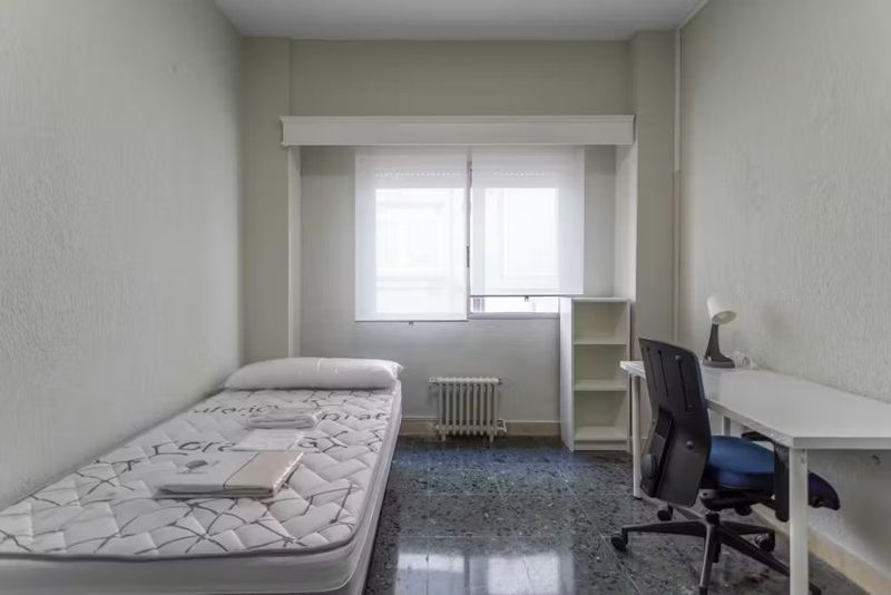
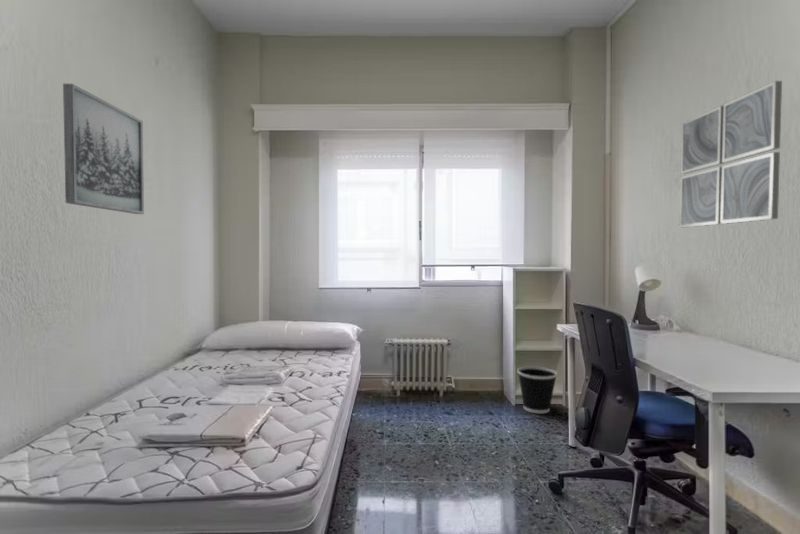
+ wall art [679,80,783,228]
+ wastebasket [516,365,558,414]
+ wall art [62,83,145,215]
